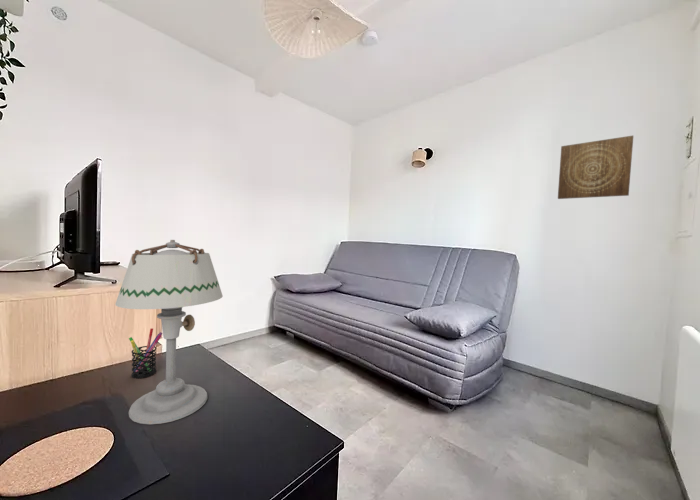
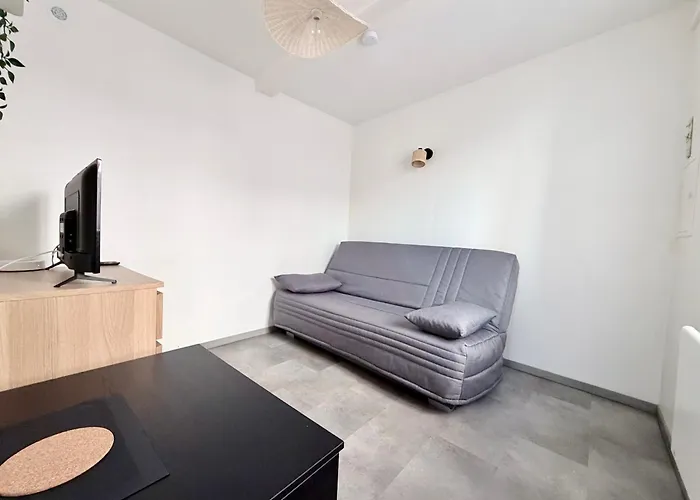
- wall art [557,135,634,200]
- pen holder [128,327,163,379]
- table lamp [114,239,224,425]
